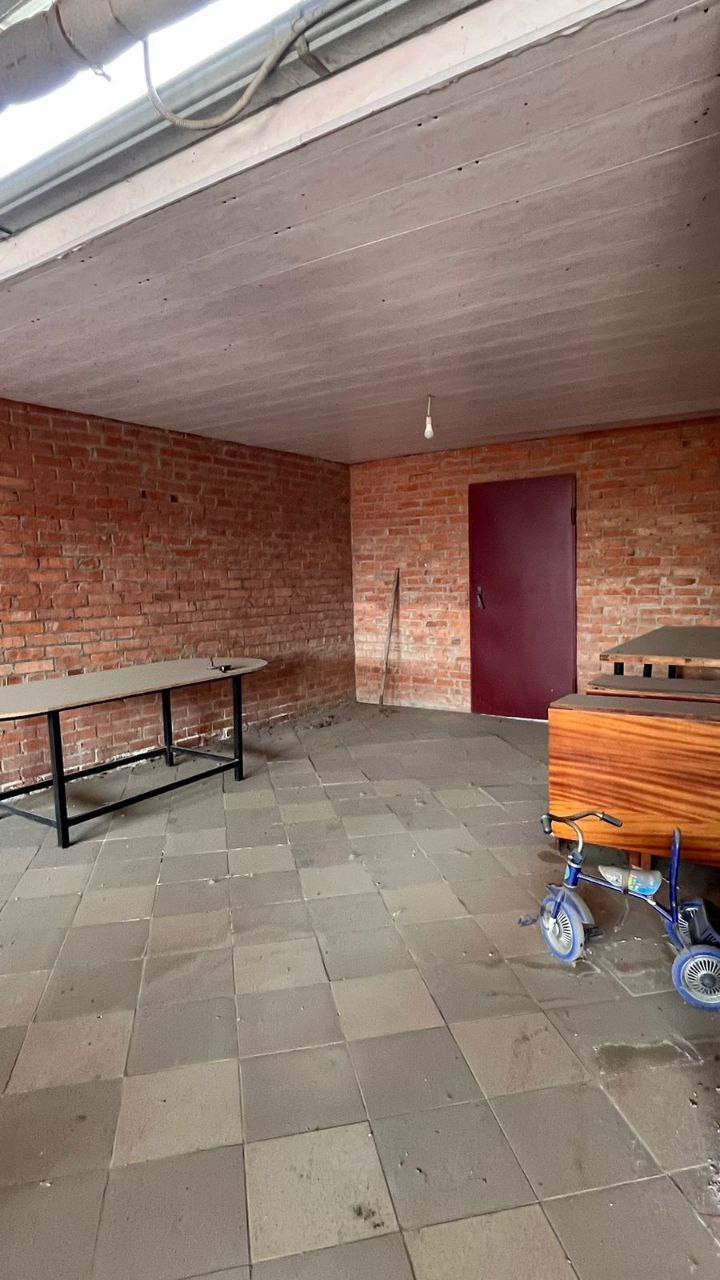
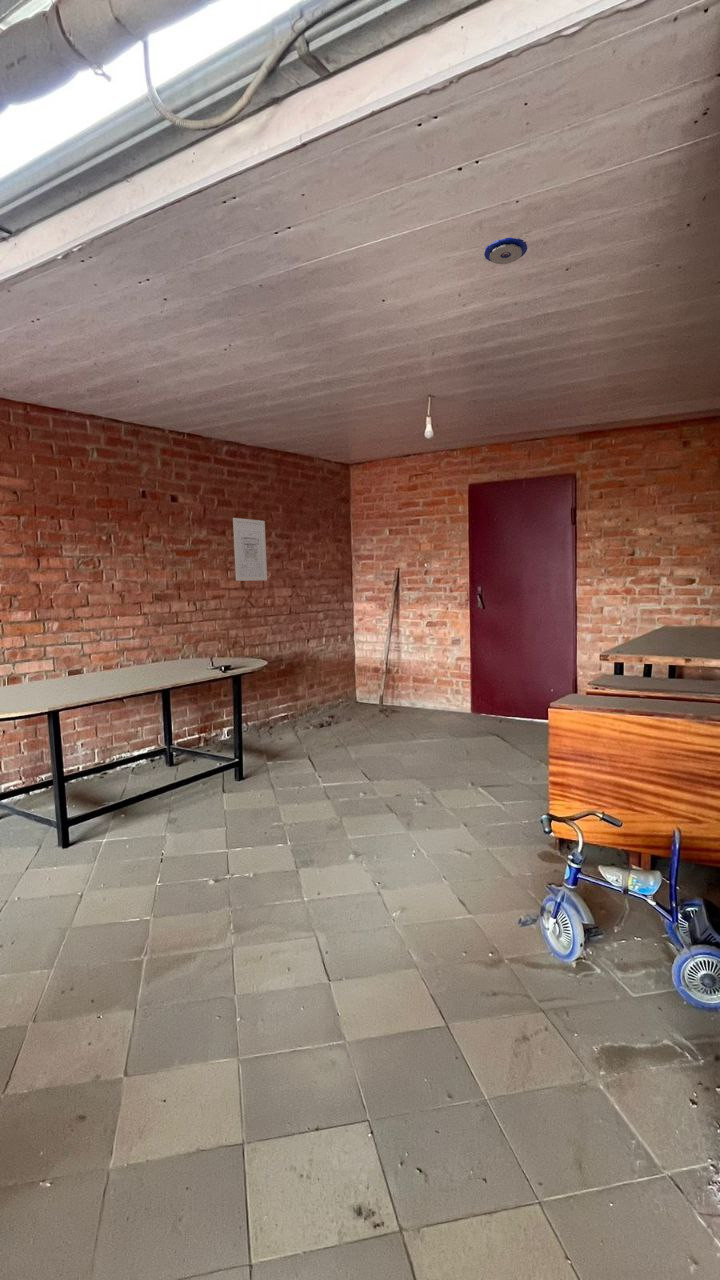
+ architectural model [483,237,528,265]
+ wall art [232,517,268,582]
